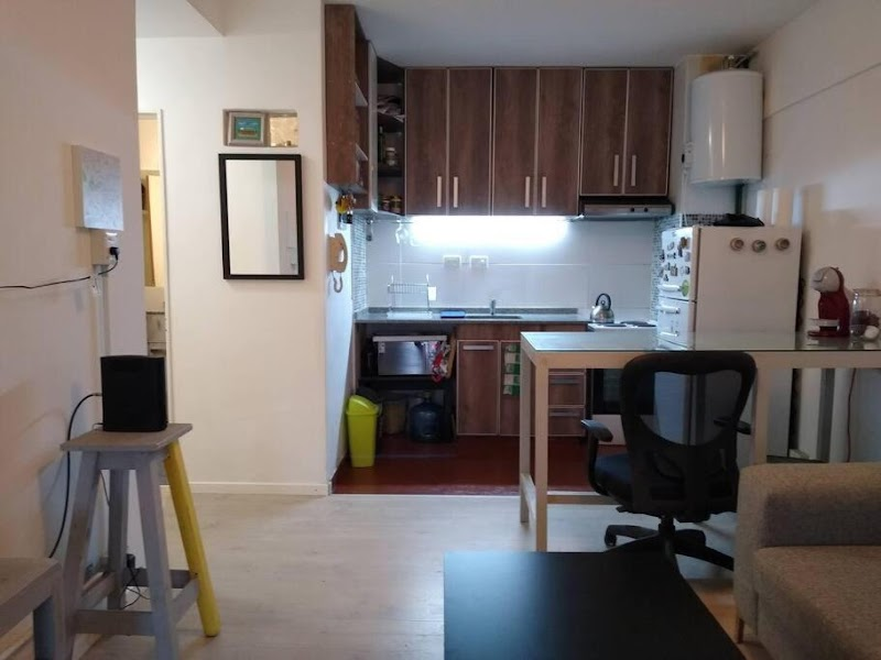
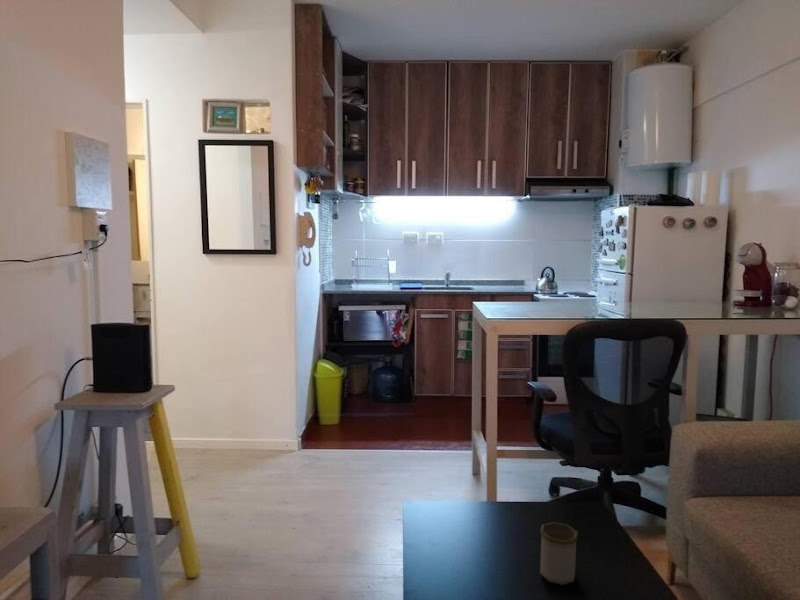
+ mug [539,521,579,586]
